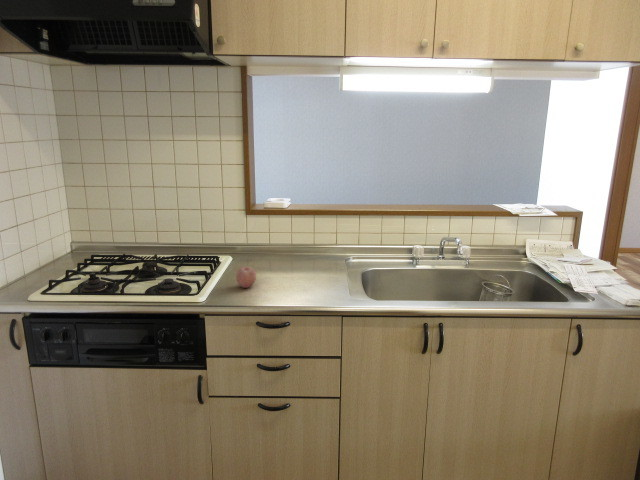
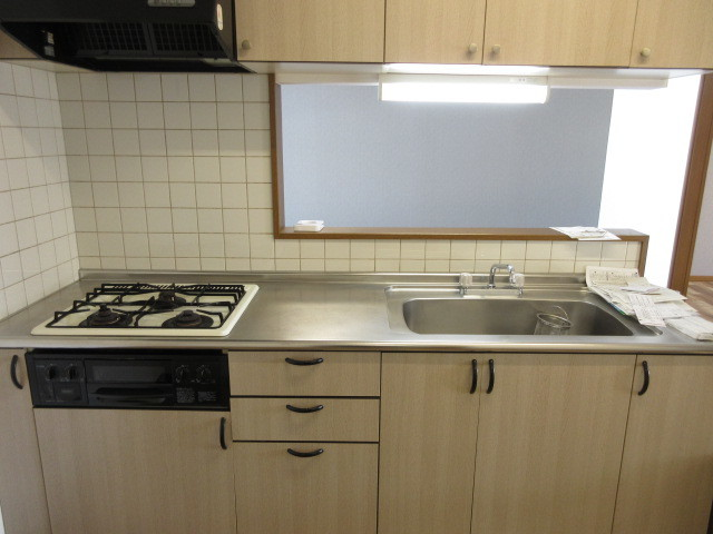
- fruit [235,265,257,289]
